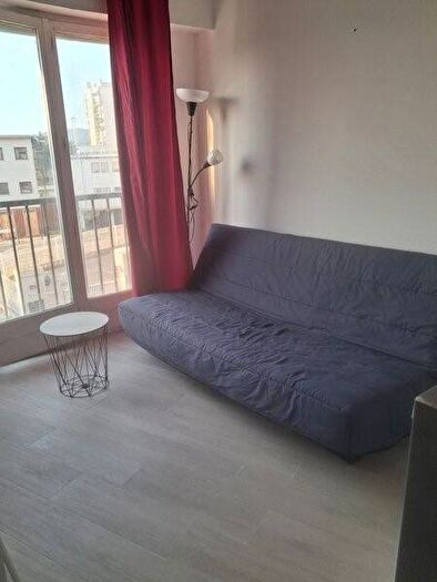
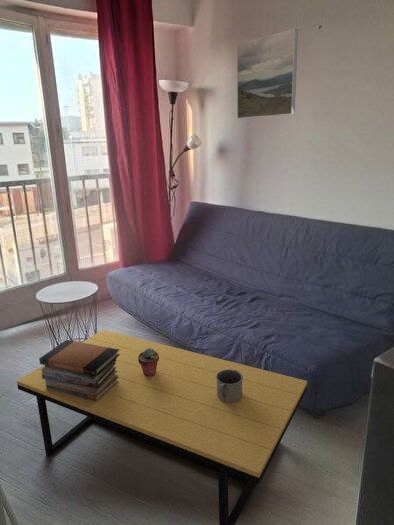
+ potted succulent [138,348,159,377]
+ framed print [236,28,299,120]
+ coffee table [16,329,308,525]
+ mug [216,369,243,402]
+ book stack [38,339,120,402]
